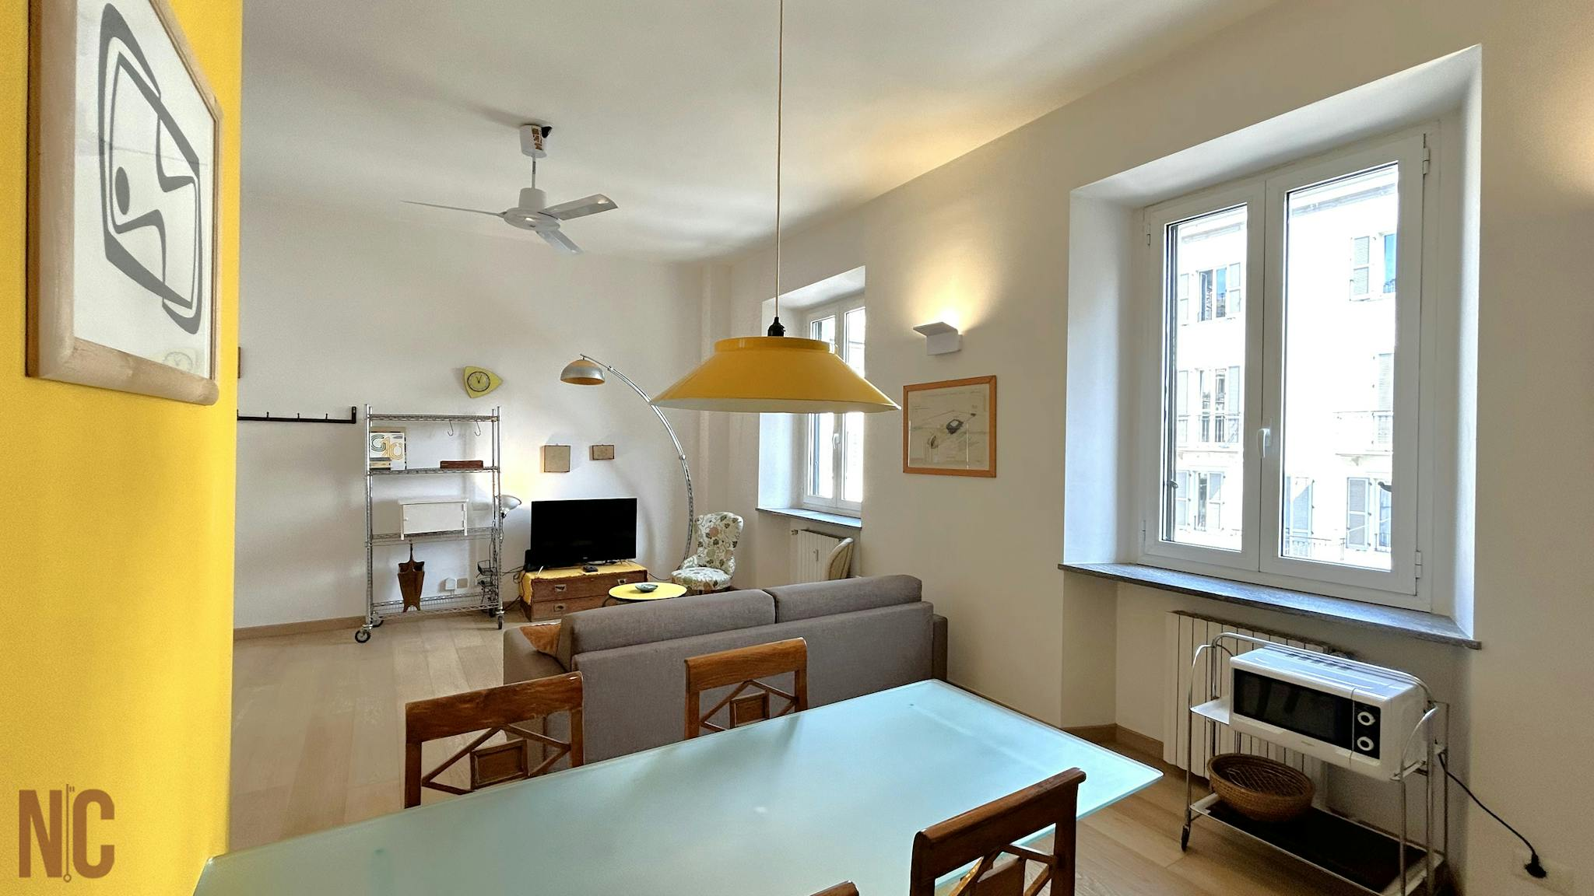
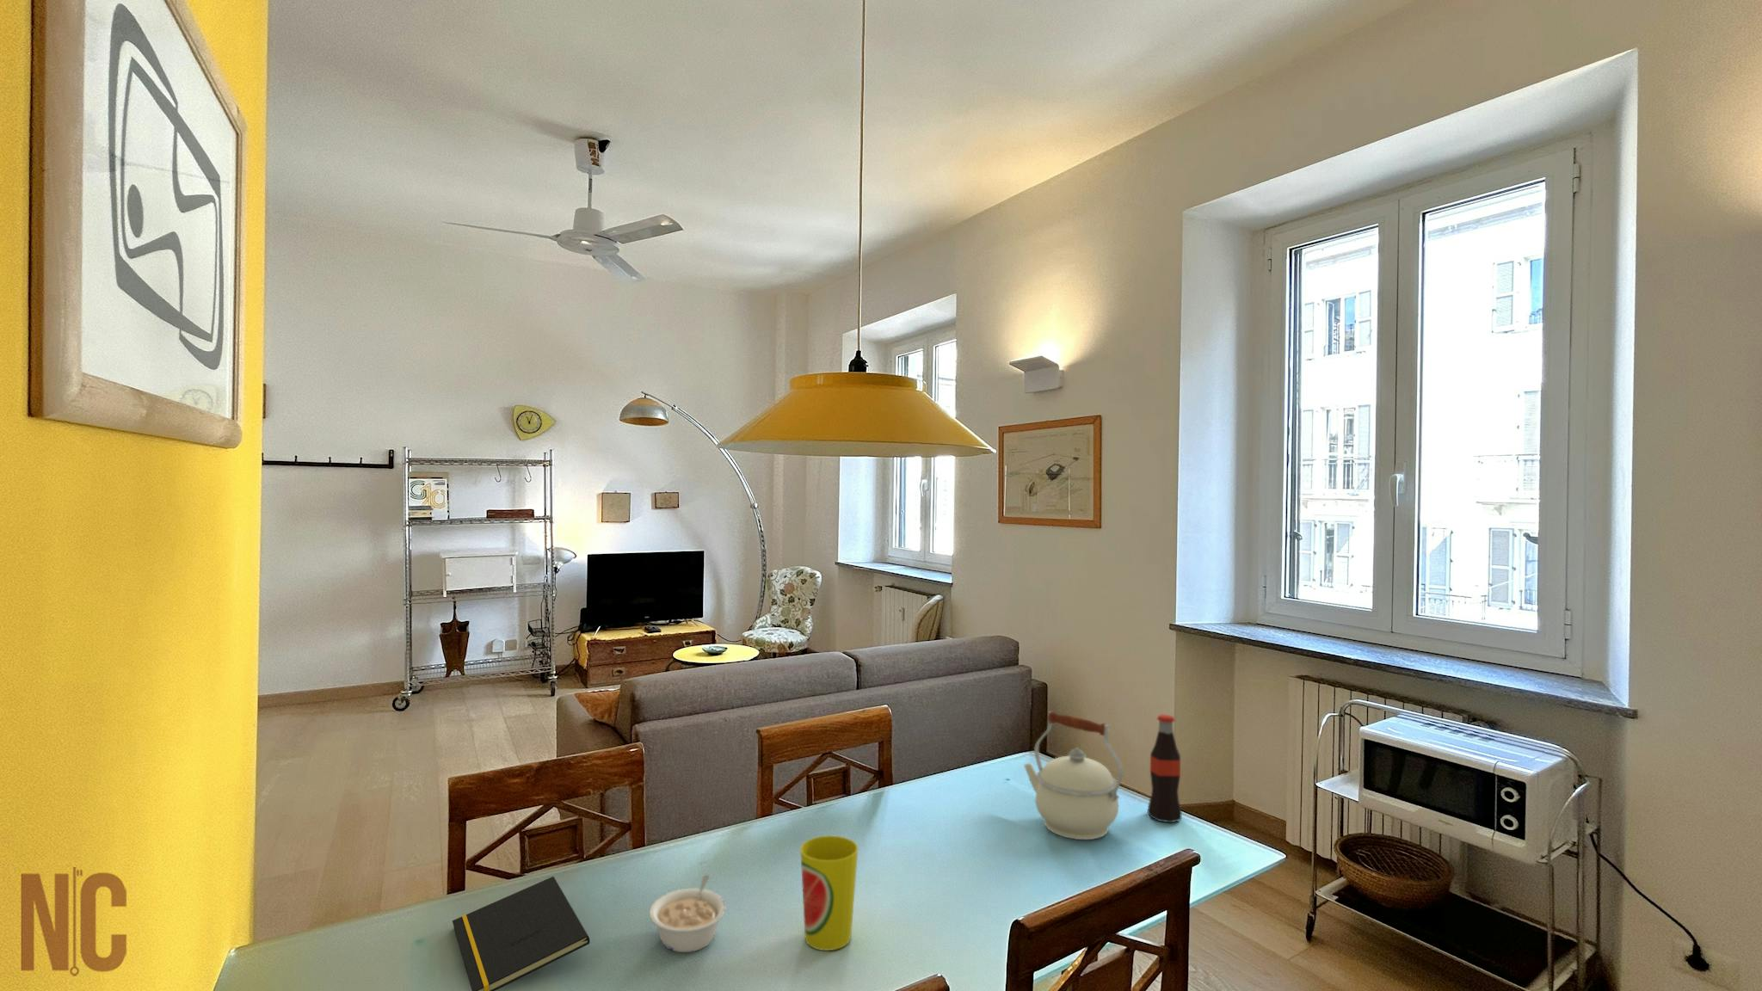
+ legume [649,874,727,953]
+ cup [799,835,859,951]
+ bottle [1147,713,1182,823]
+ notepad [451,876,591,991]
+ kettle [1023,710,1123,841]
